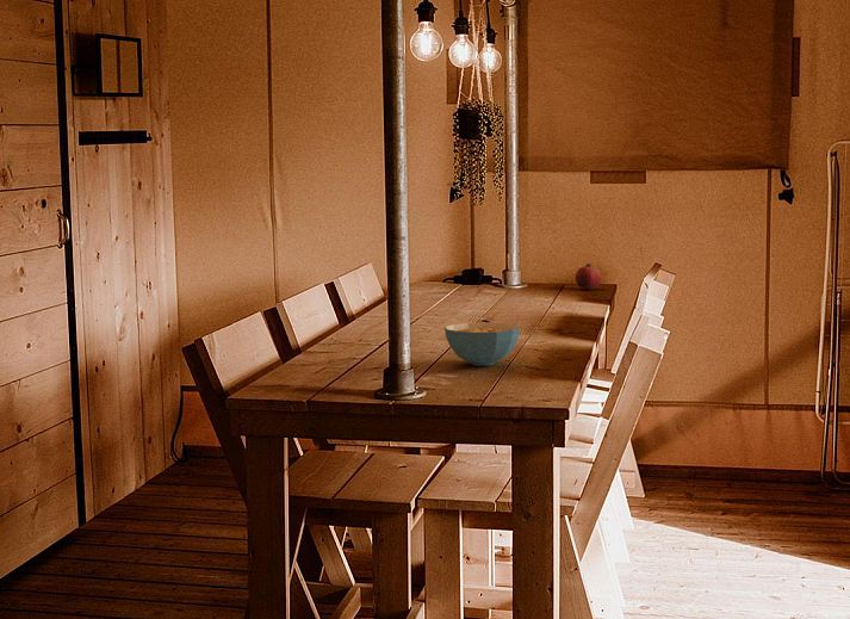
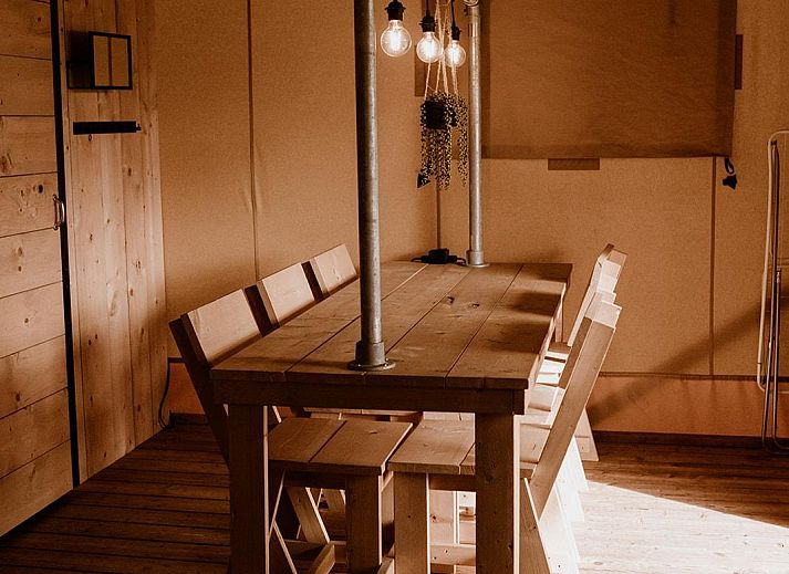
- fruit [575,262,602,291]
- cereal bowl [443,321,521,367]
